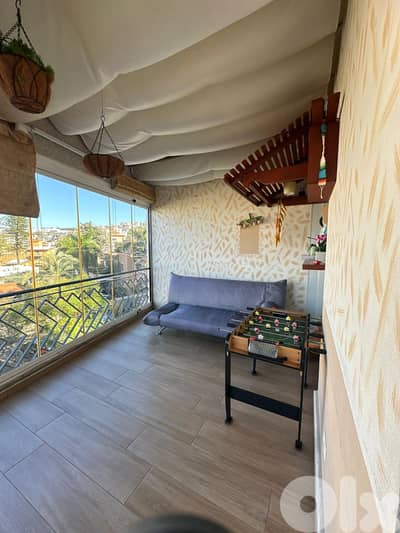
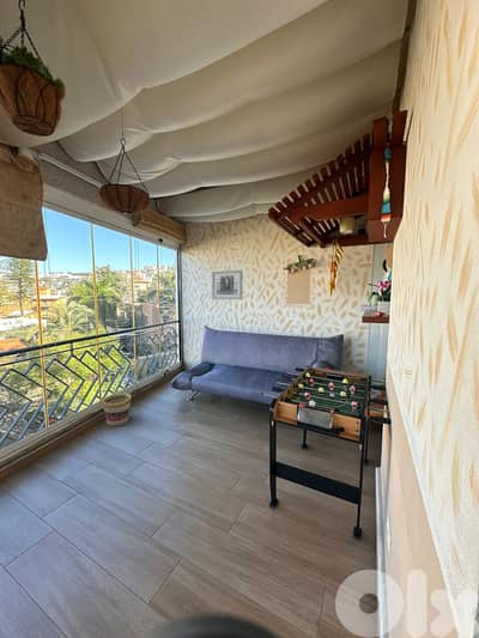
+ wall art [211,269,243,300]
+ basket [102,391,132,427]
